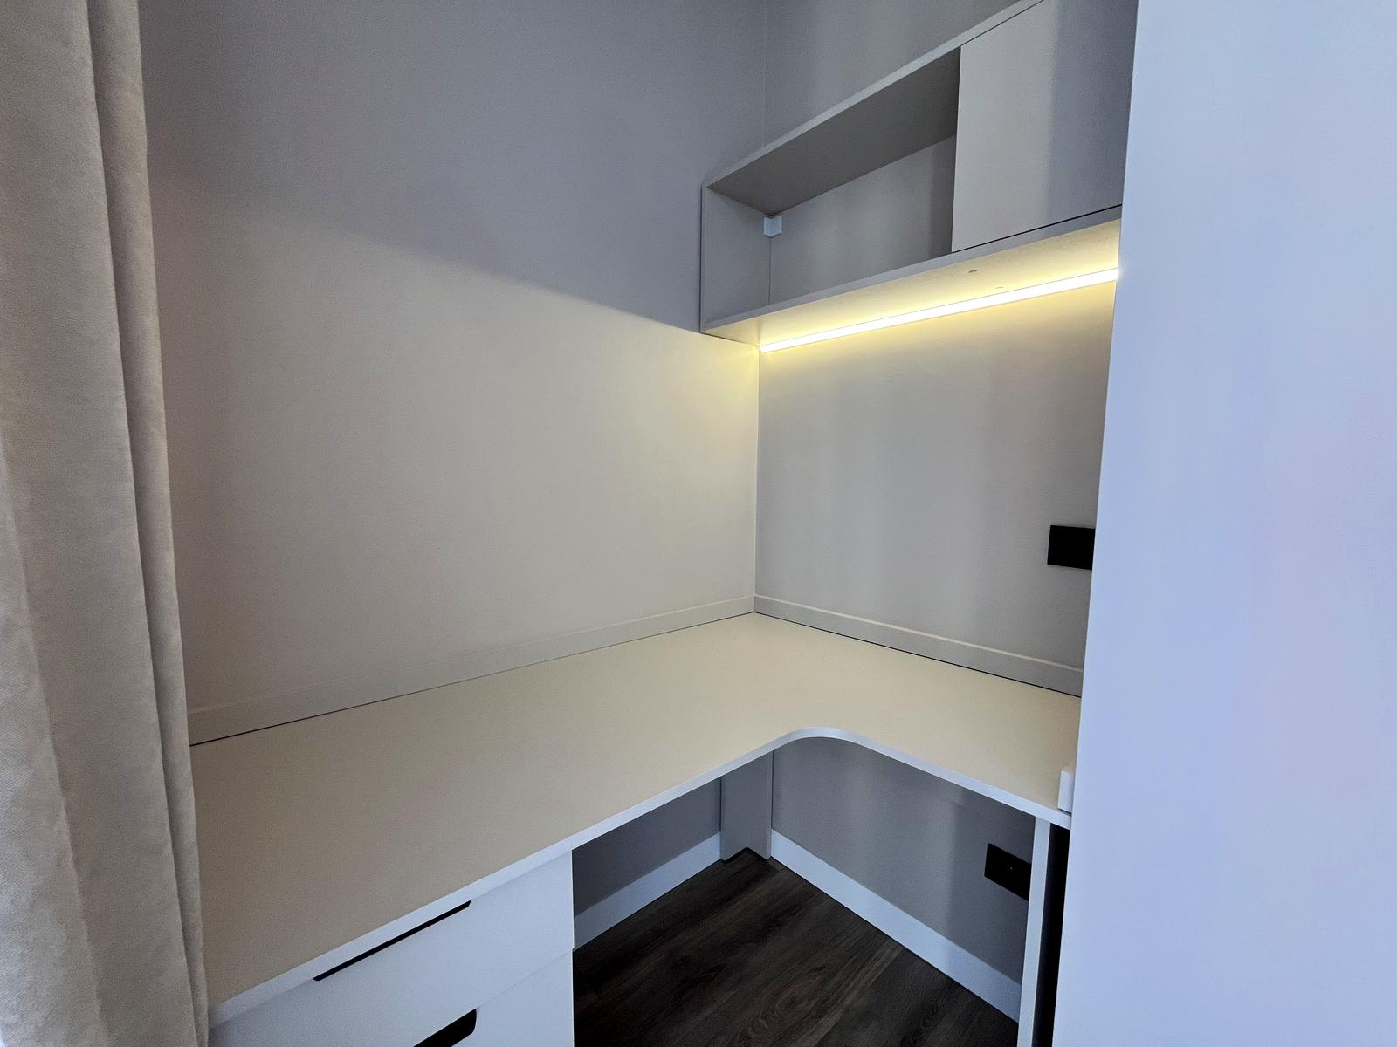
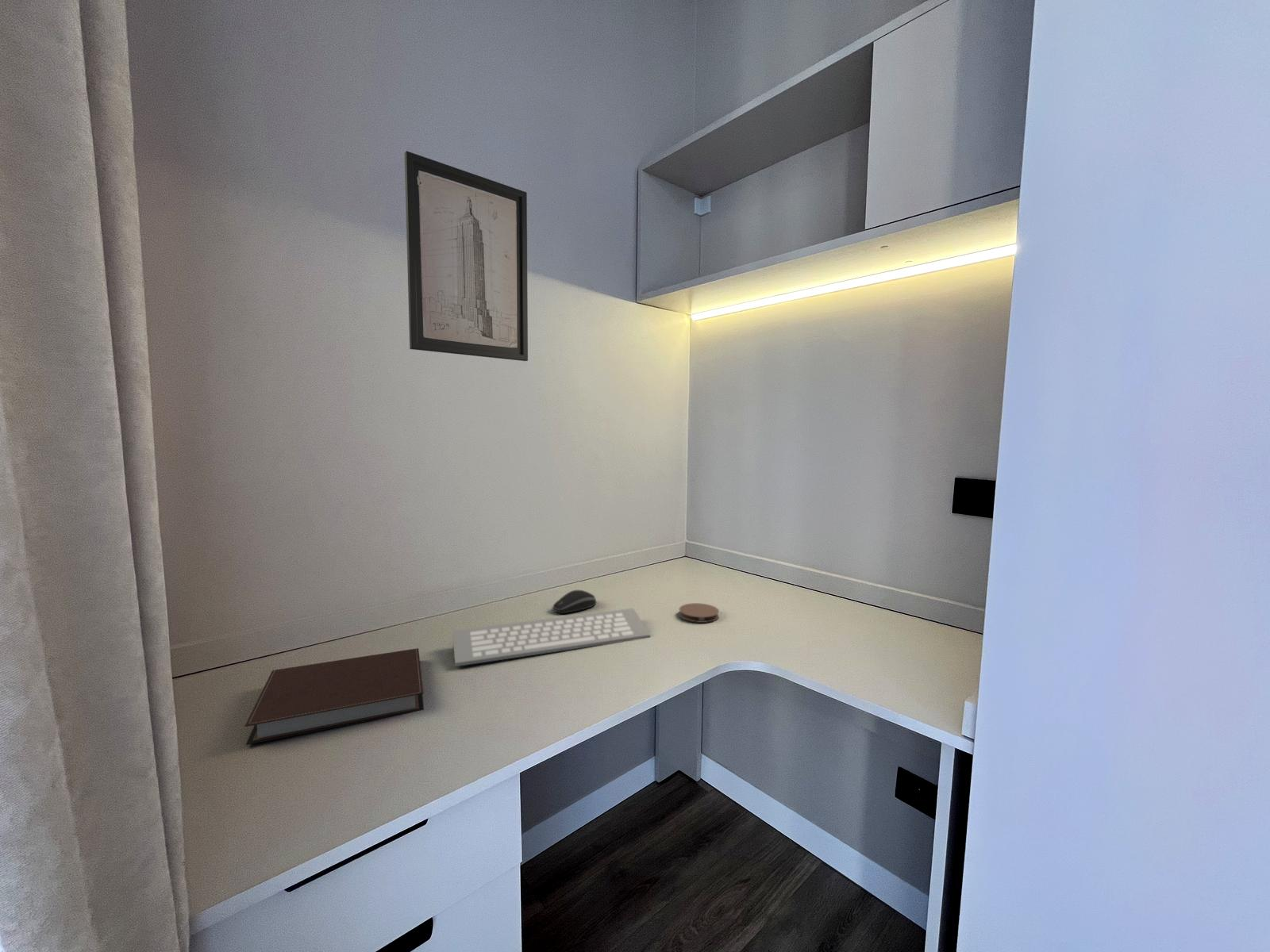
+ coaster [678,602,720,624]
+ notebook [244,647,425,746]
+ wall art [404,150,529,362]
+ computer keyboard [452,608,651,667]
+ computer mouse [552,589,597,614]
